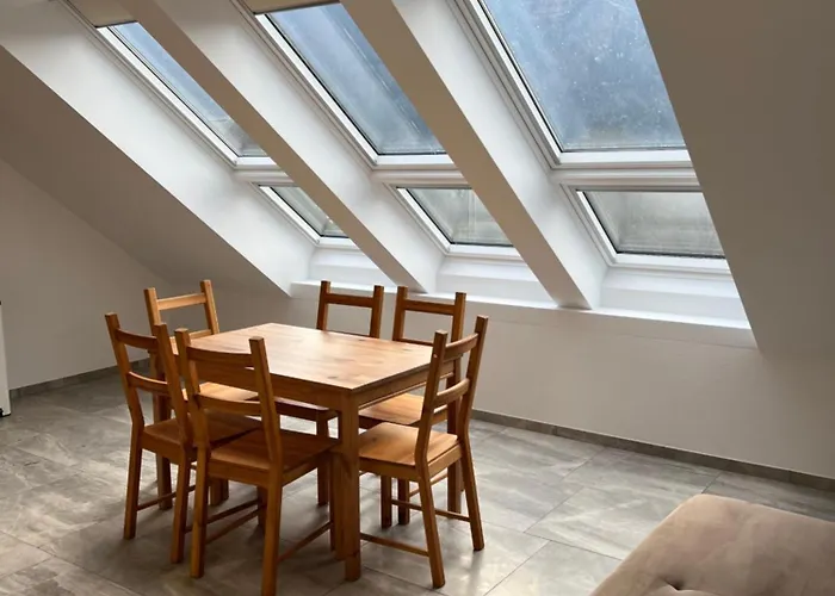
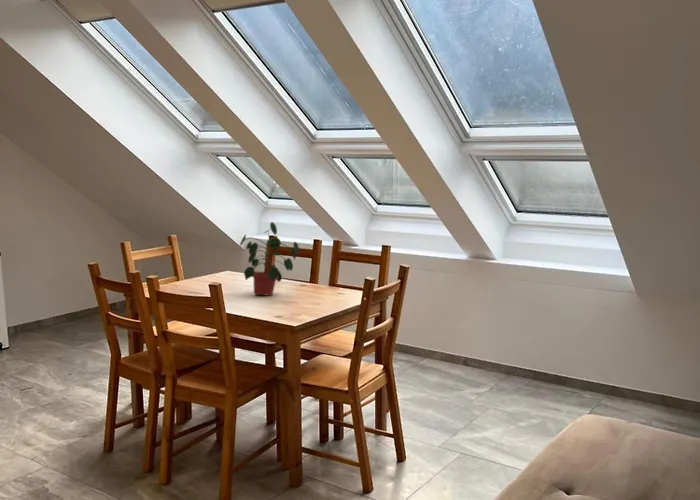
+ potted plant [239,221,300,297]
